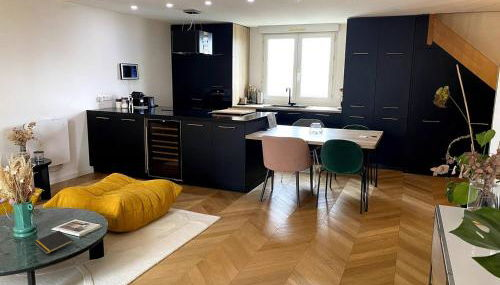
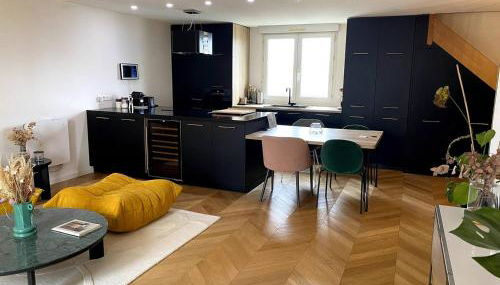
- notepad [33,230,74,255]
